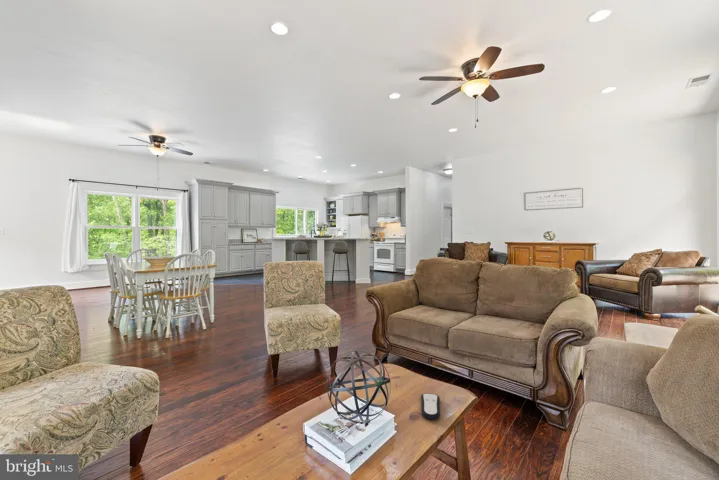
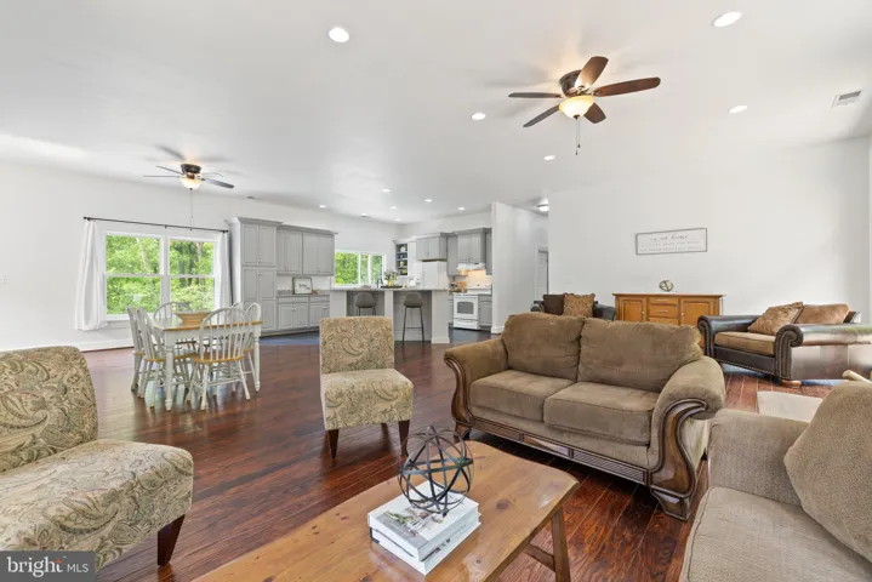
- remote control [420,392,441,421]
